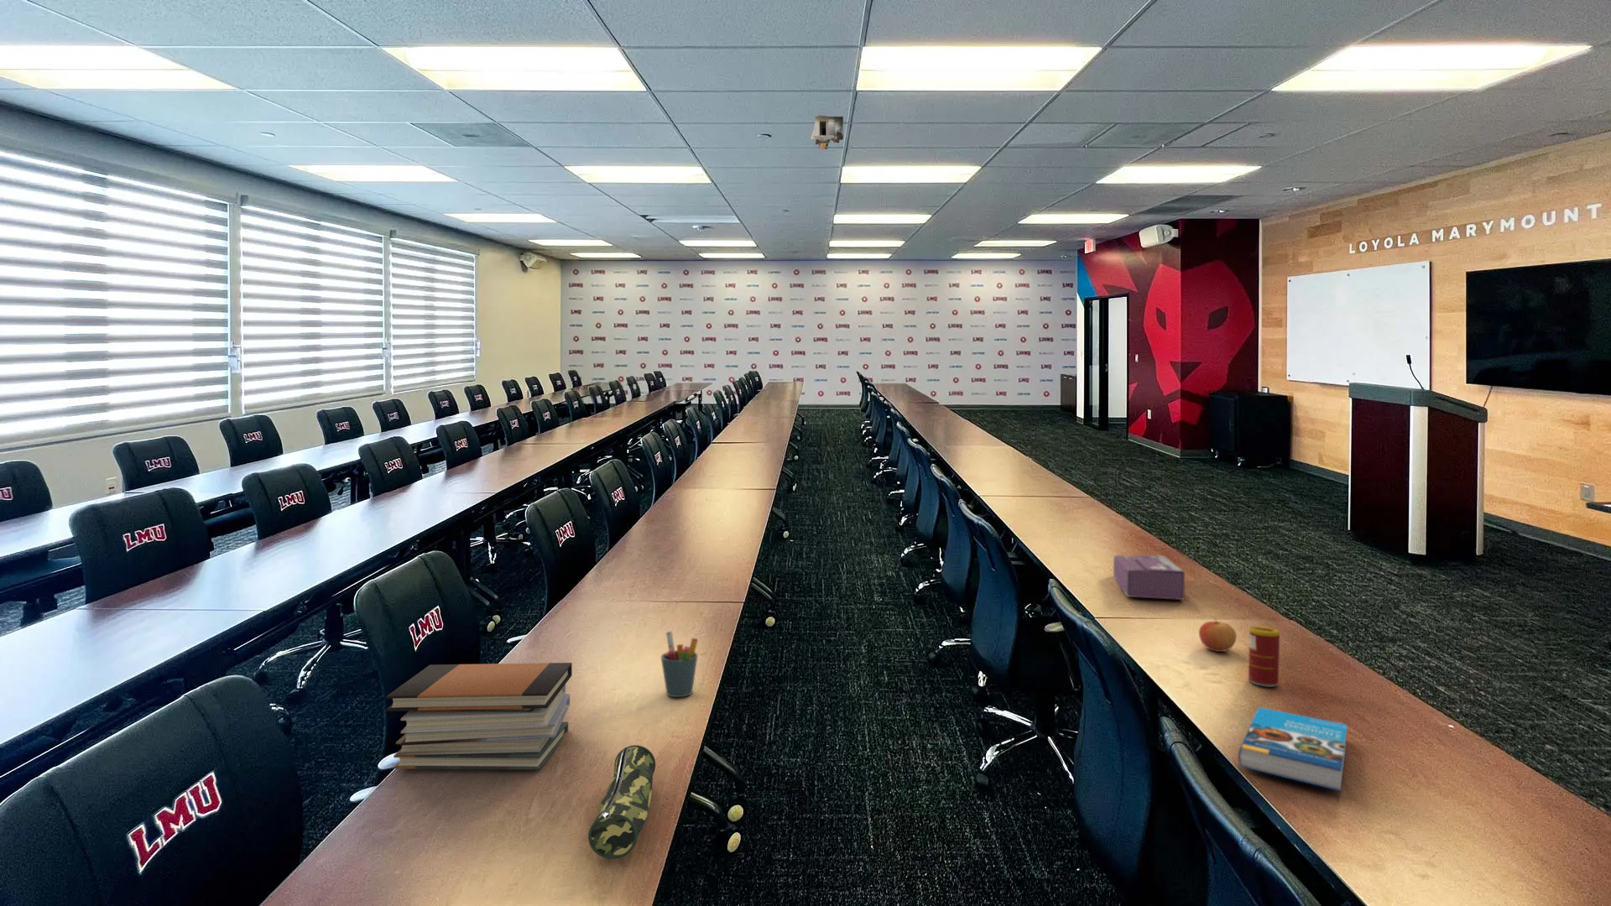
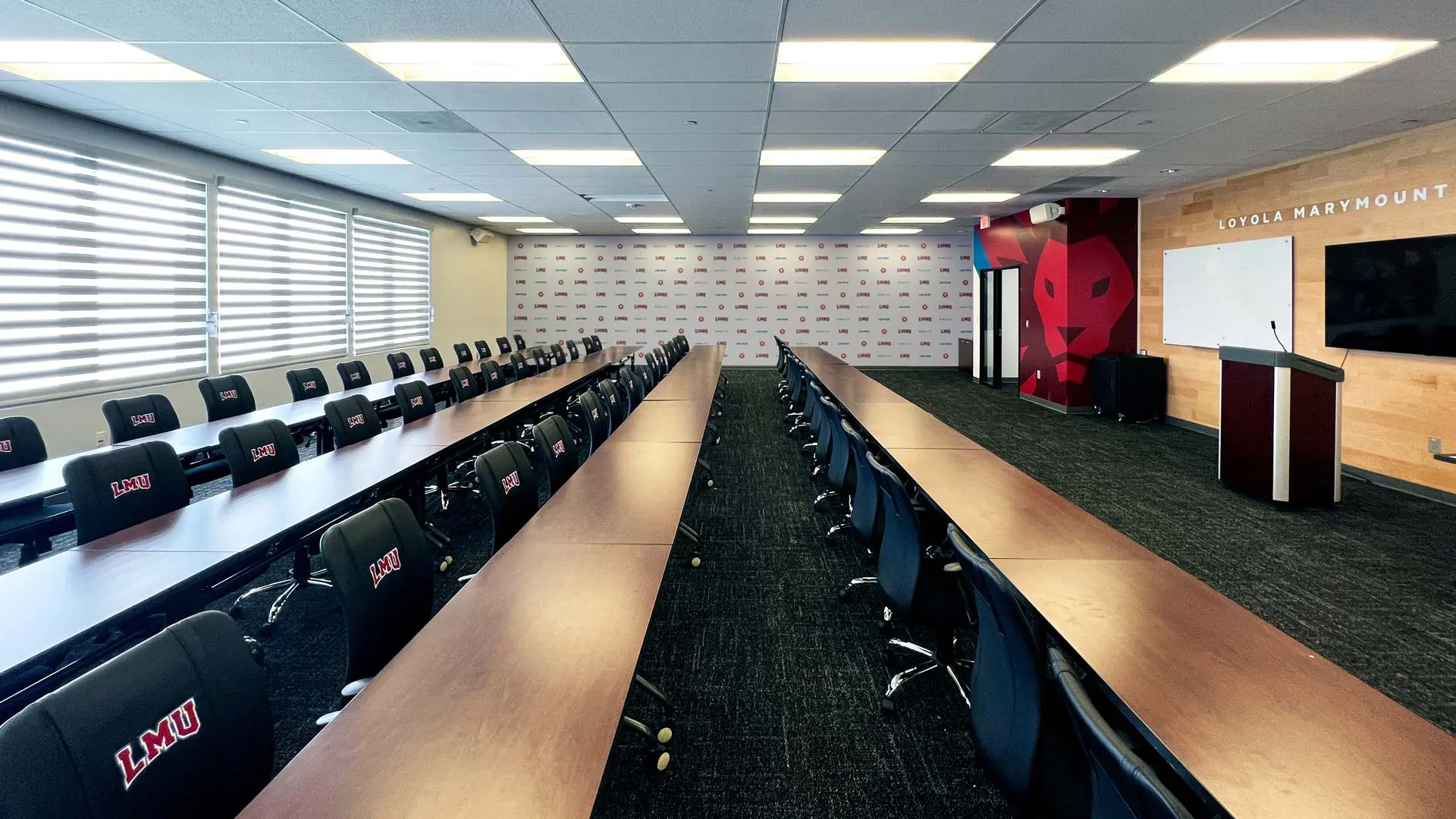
- tissue box [1113,554,1186,601]
- pencil case [588,744,656,860]
- book stack [385,662,573,771]
- beverage can [1248,625,1280,688]
- projector [810,115,844,150]
- apple [1198,616,1238,653]
- book [1238,707,1349,792]
- pen holder [661,631,699,698]
